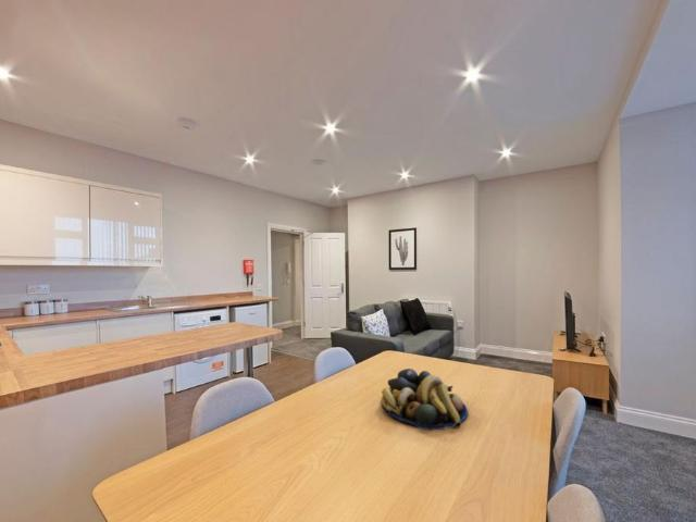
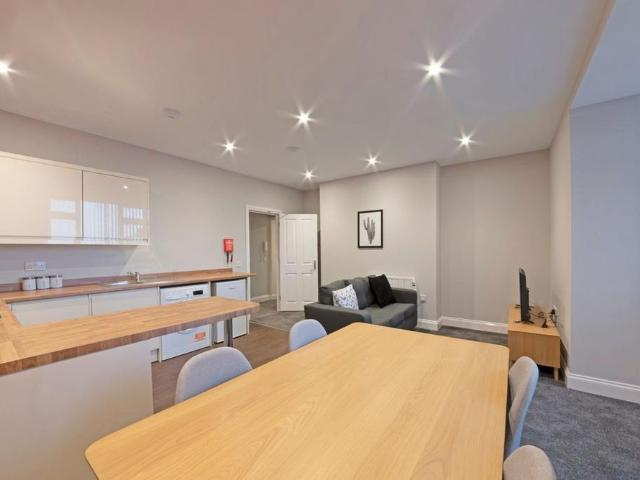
- fruit bowl [380,368,469,432]
